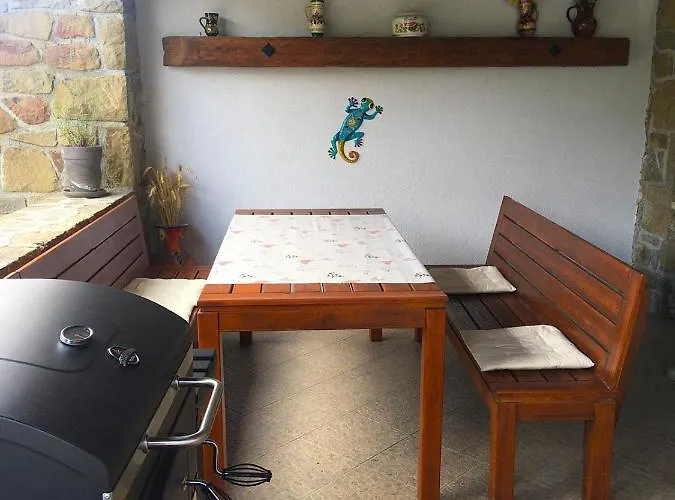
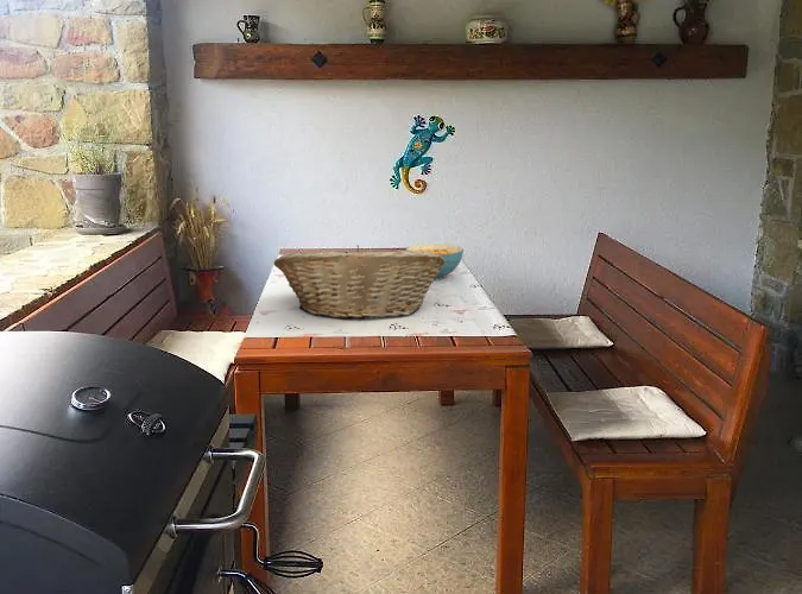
+ fruit basket [273,244,446,321]
+ cereal bowl [404,242,465,280]
